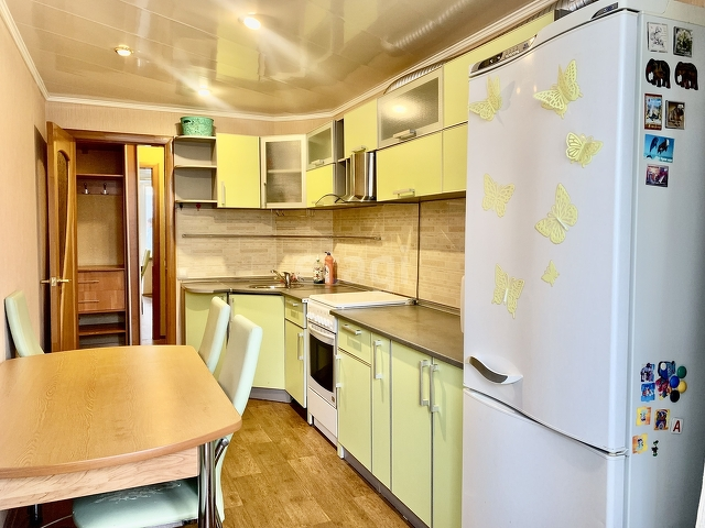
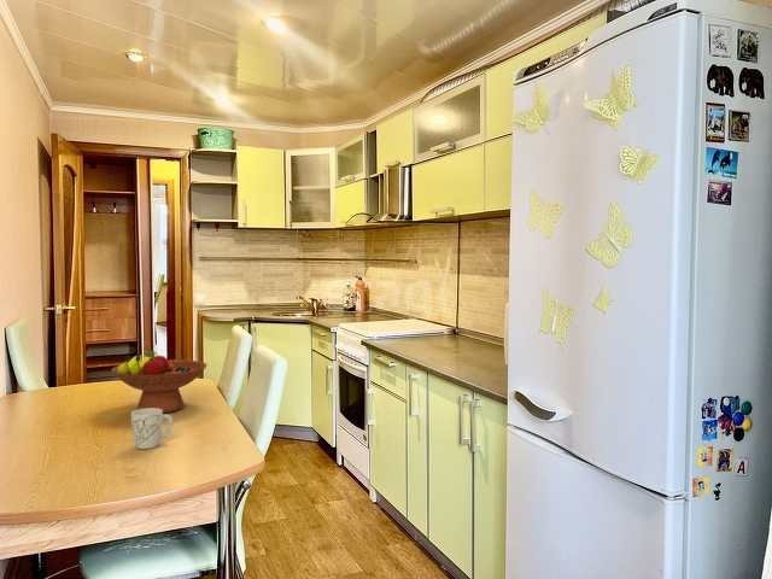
+ fruit bowl [111,350,209,414]
+ mug [130,408,174,450]
